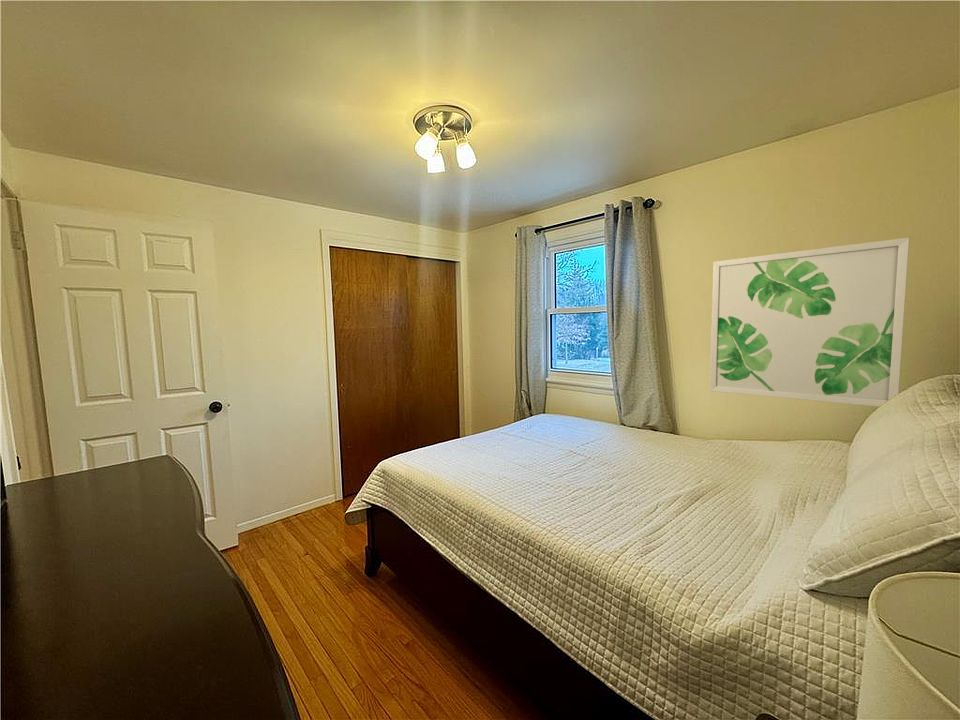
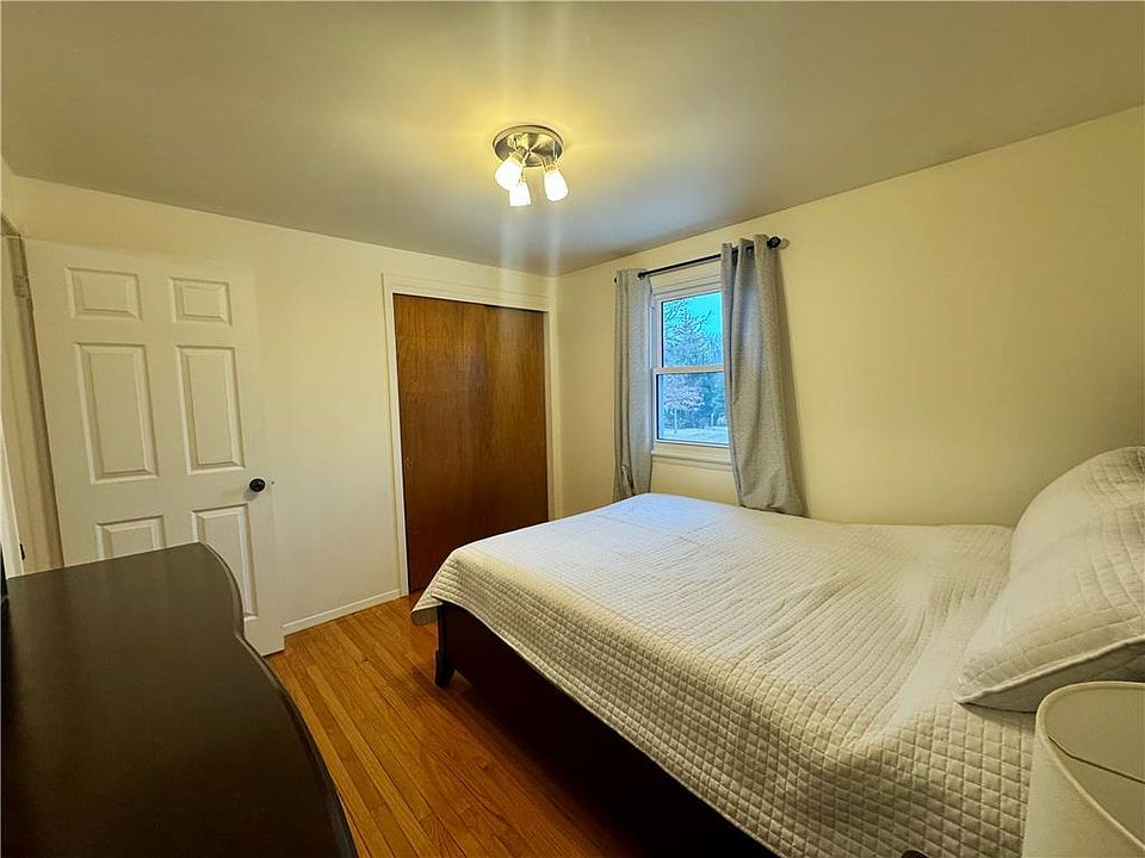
- wall art [709,237,910,408]
